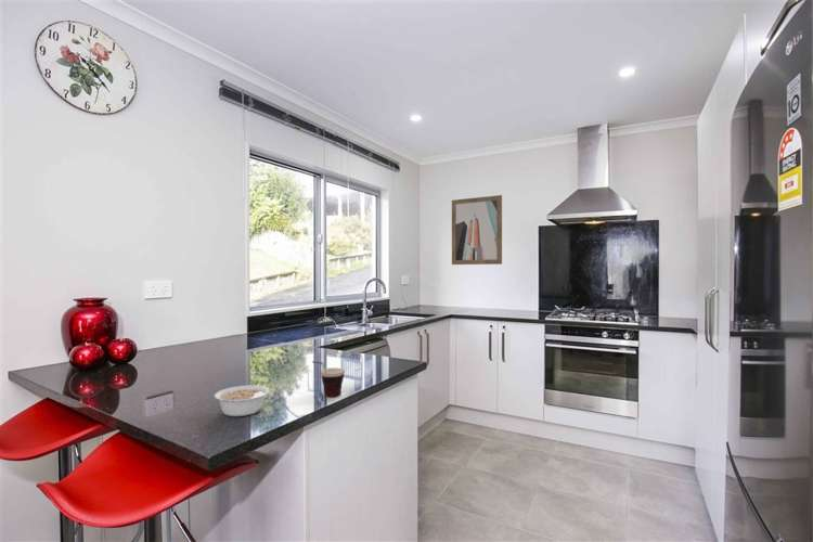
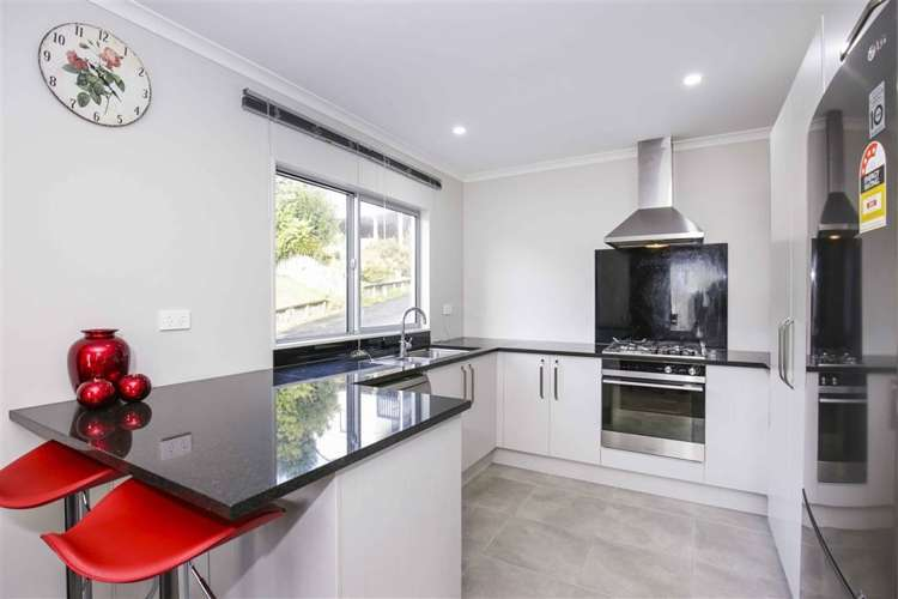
- legume [212,385,271,417]
- wall art [451,194,503,266]
- cup [311,360,346,397]
